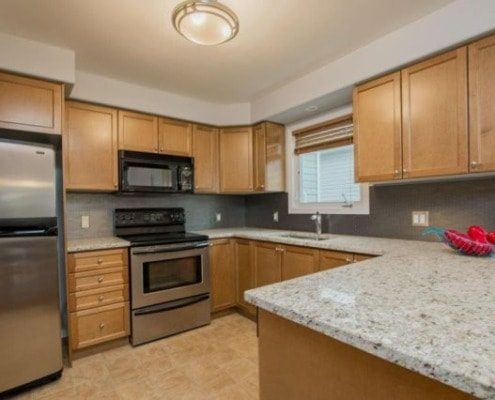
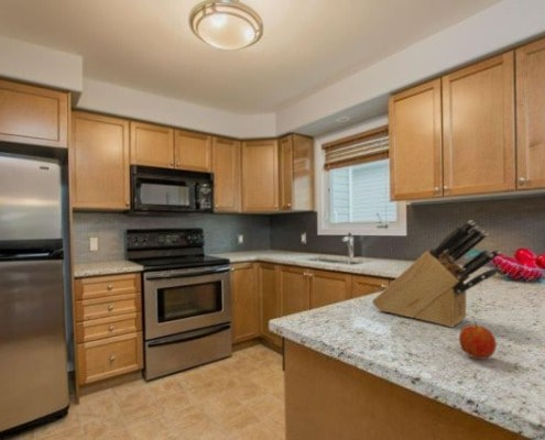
+ knife block [371,219,502,328]
+ fruit [458,320,498,360]
